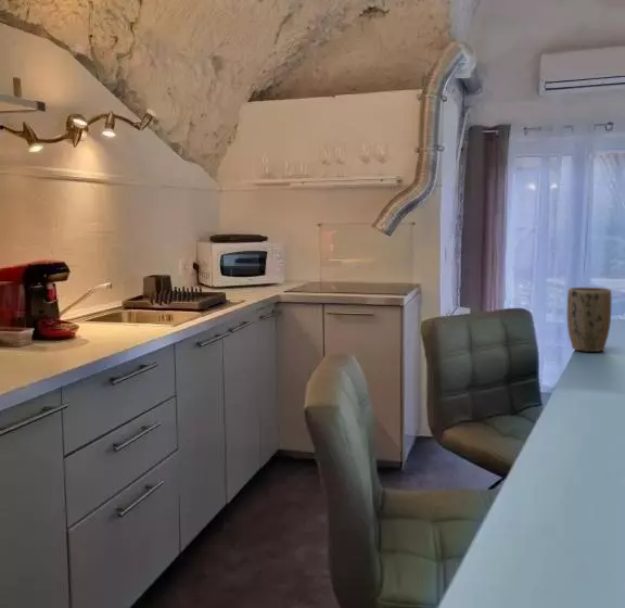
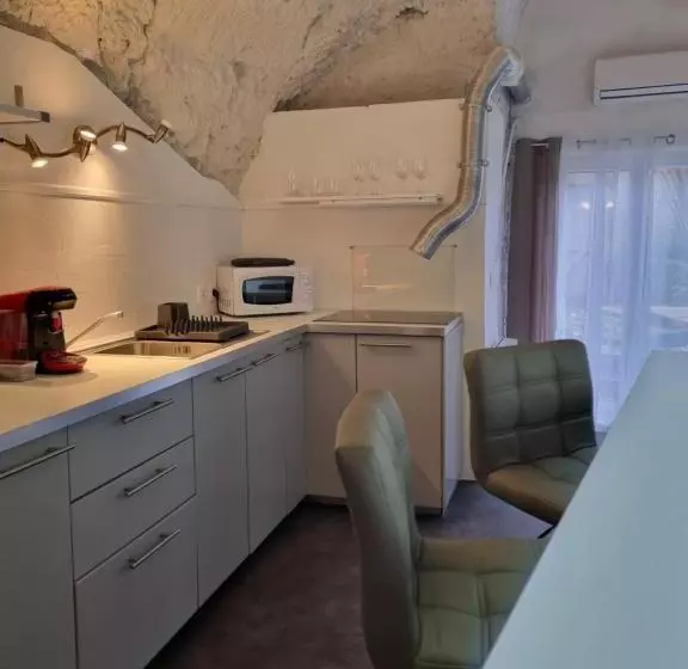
- plant pot [566,287,613,353]
